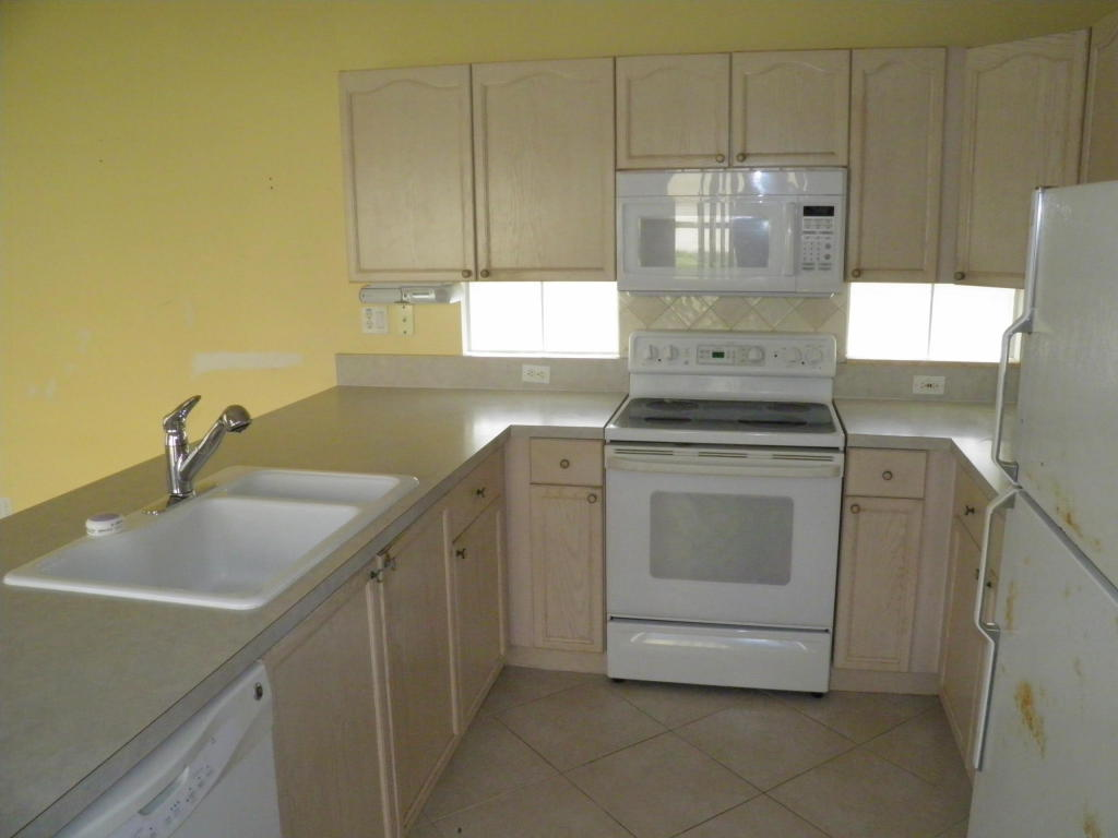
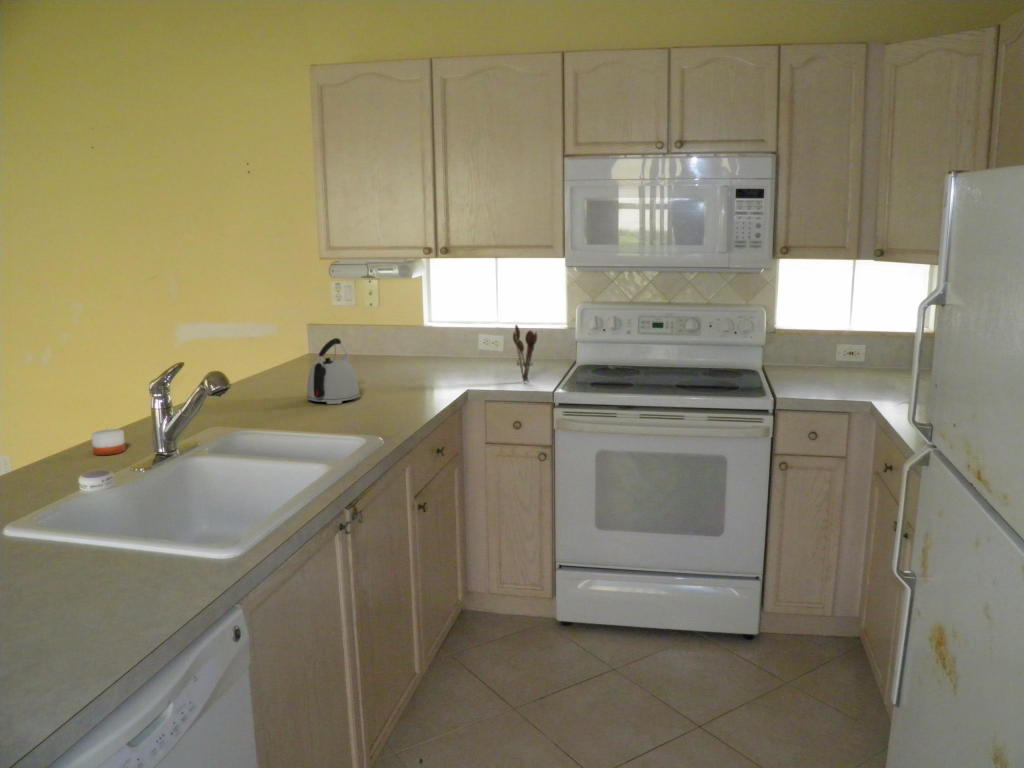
+ candle [90,427,126,456]
+ utensil holder [512,324,538,383]
+ kettle [306,337,361,405]
